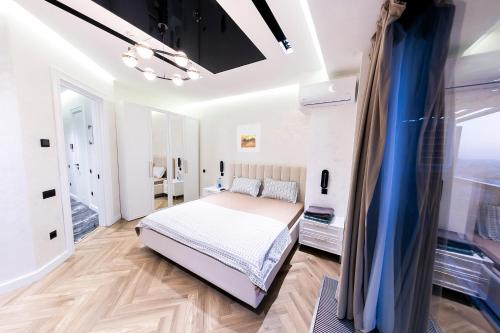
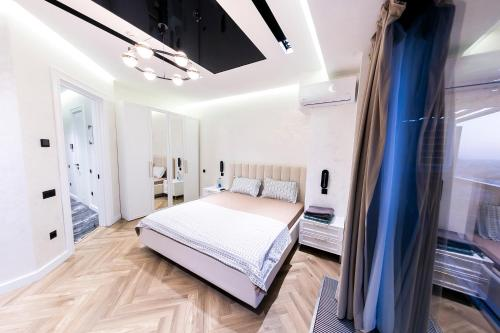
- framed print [236,123,261,153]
